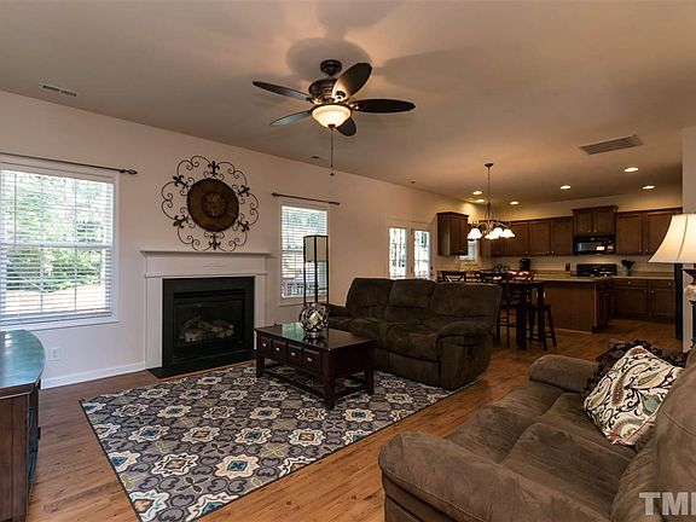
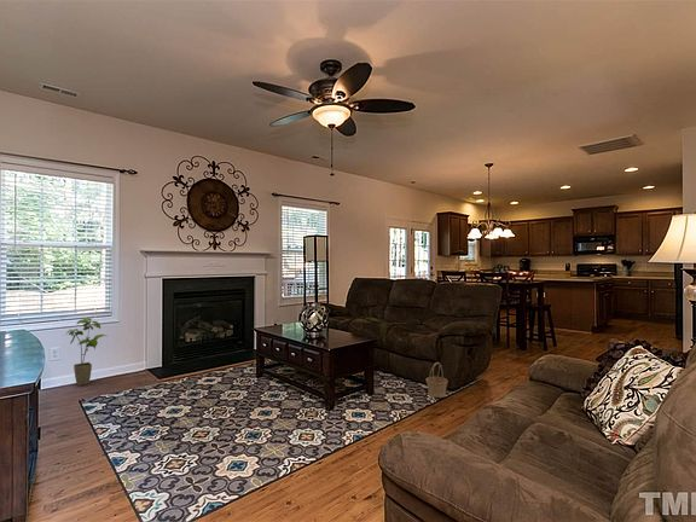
+ house plant [65,317,108,387]
+ basket [425,361,450,399]
